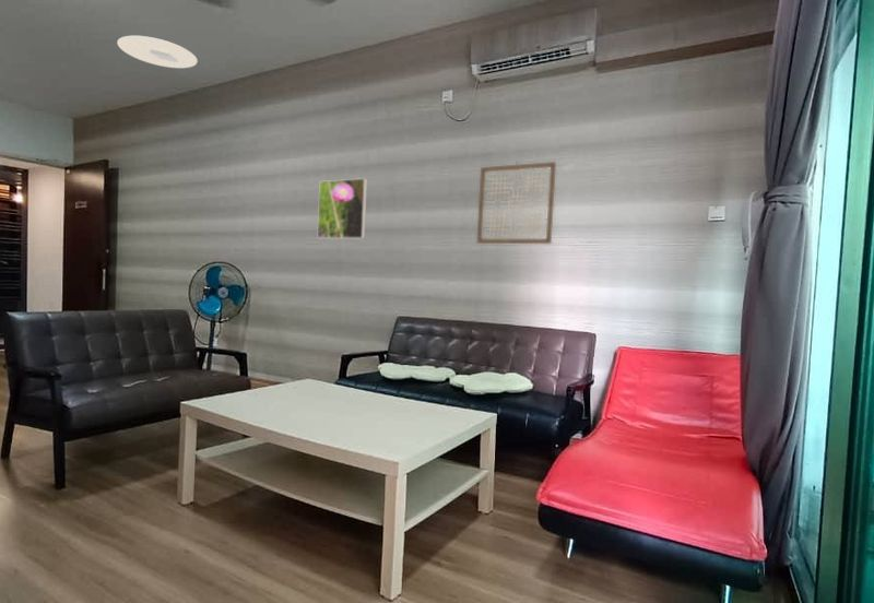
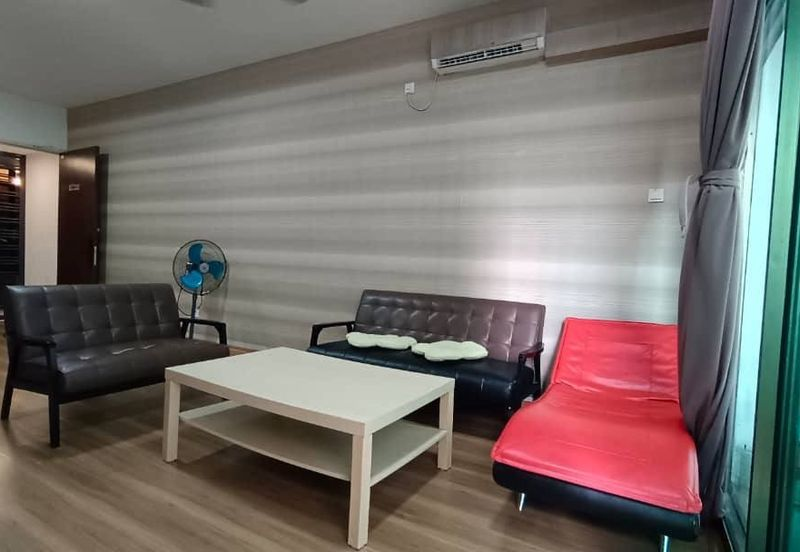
- ceiling light [116,35,199,69]
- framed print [317,177,368,239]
- wall art [476,161,557,245]
